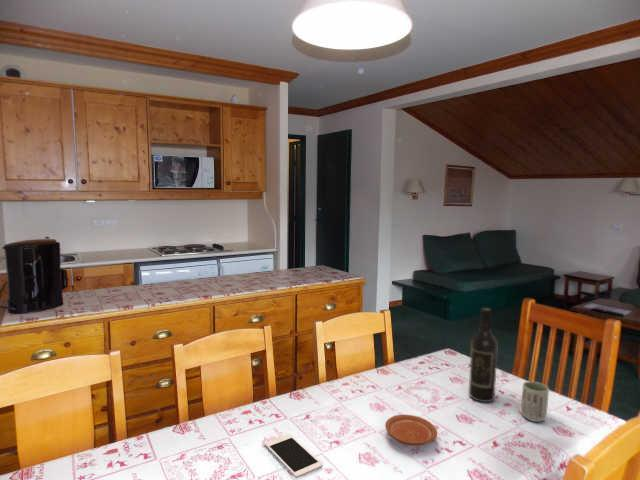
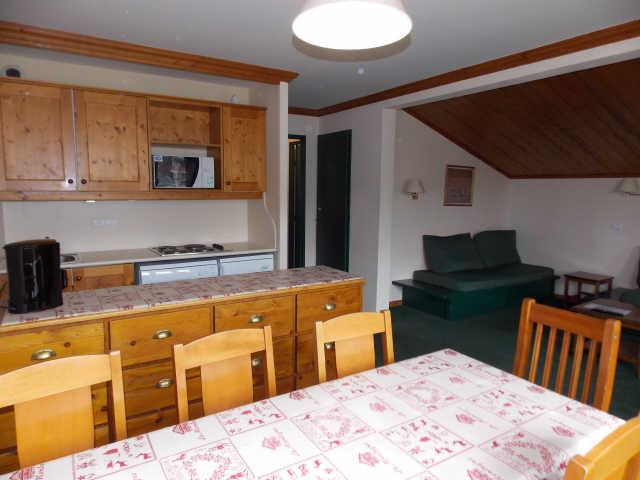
- cell phone [264,433,324,479]
- cup [520,380,550,423]
- plate [384,414,438,446]
- wine bottle [468,307,499,403]
